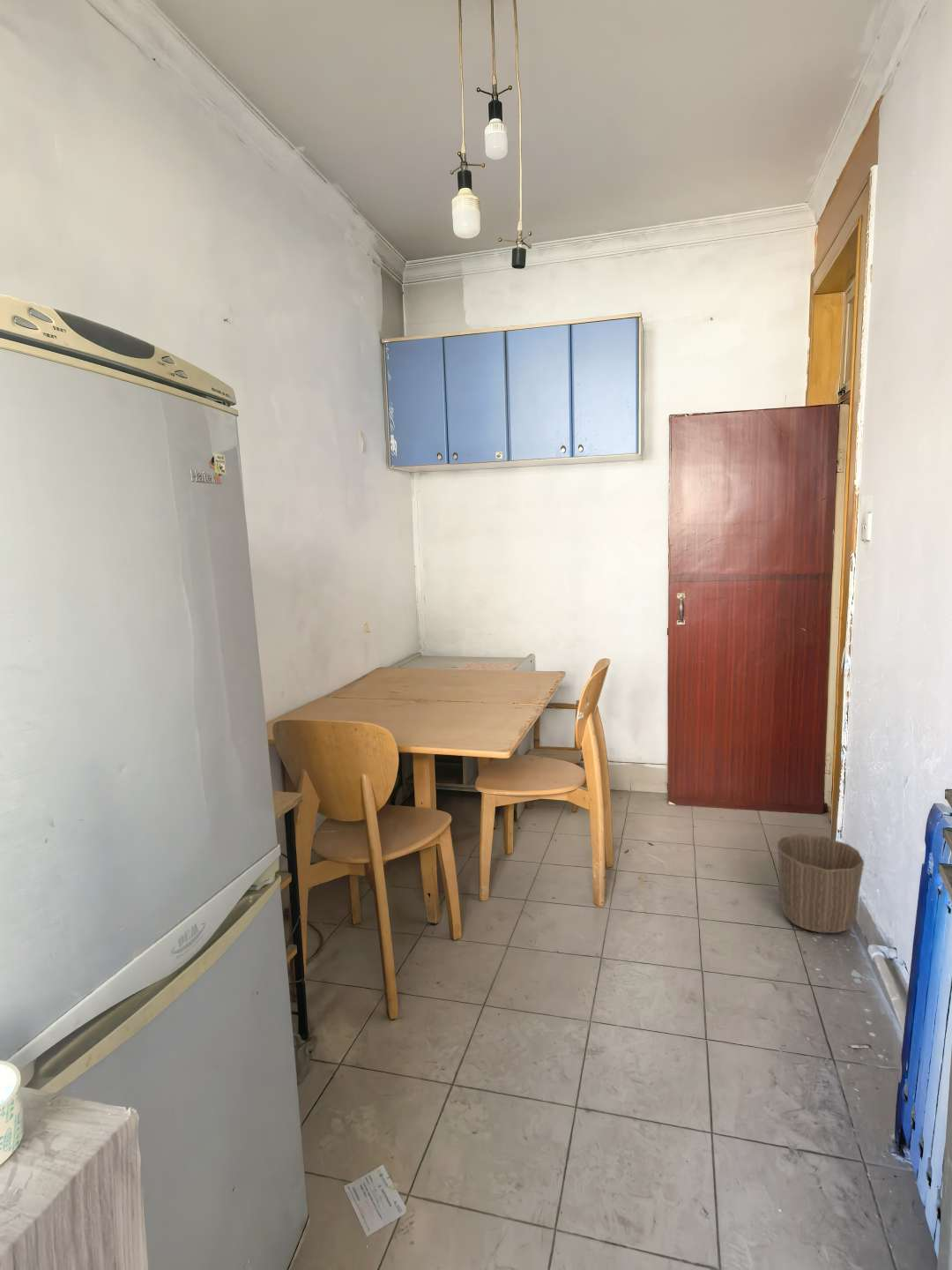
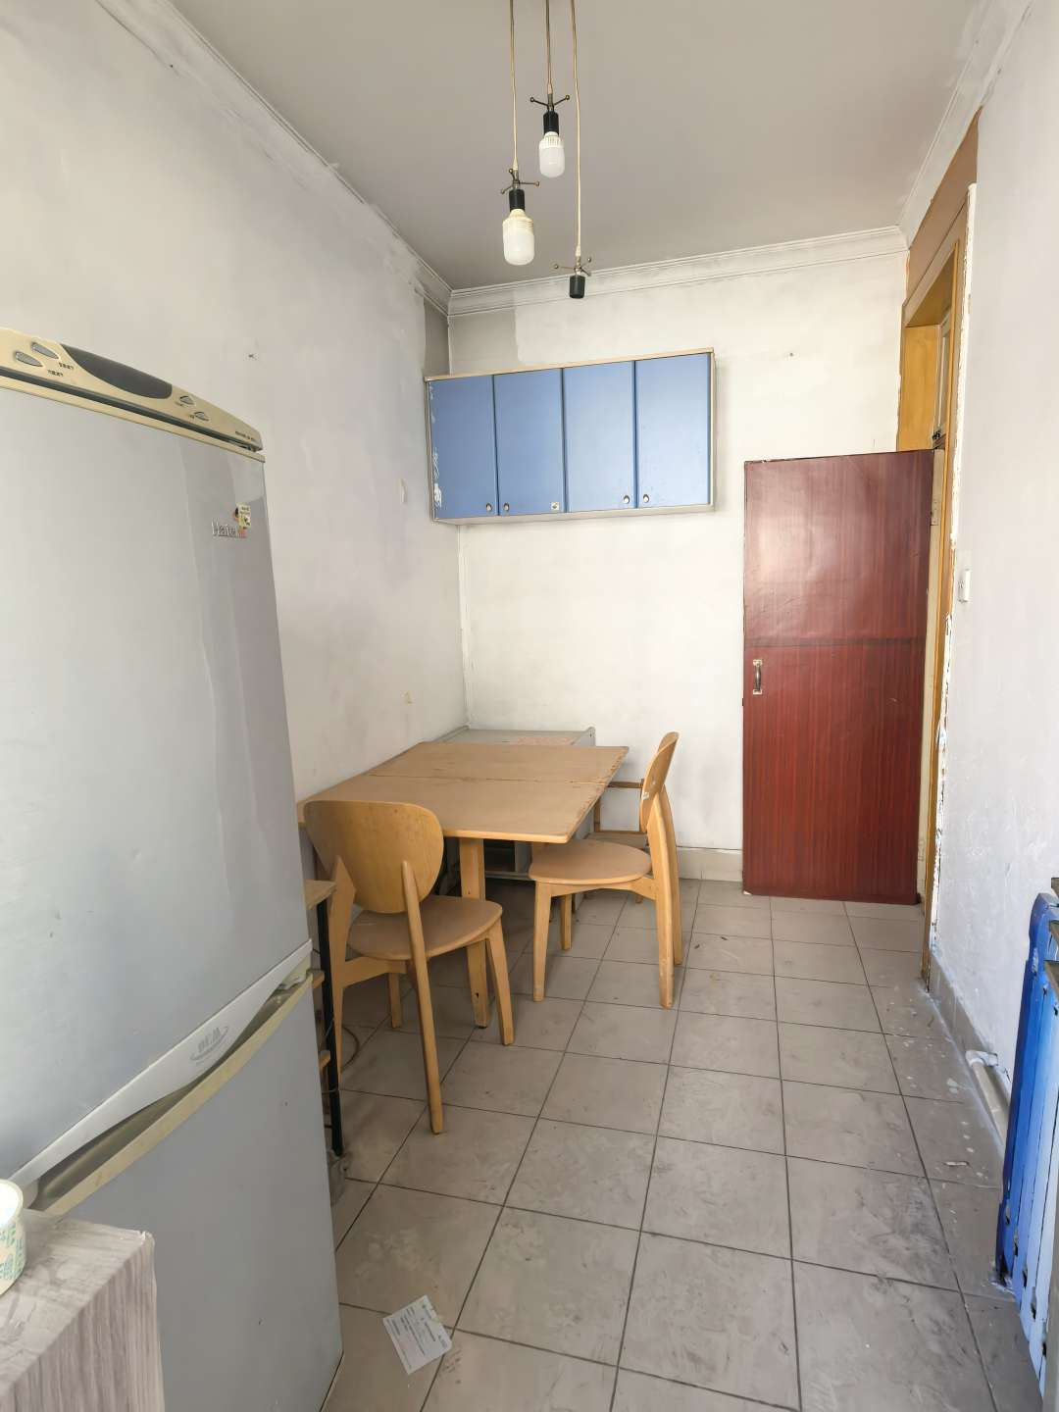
- waste basket [777,833,865,934]
